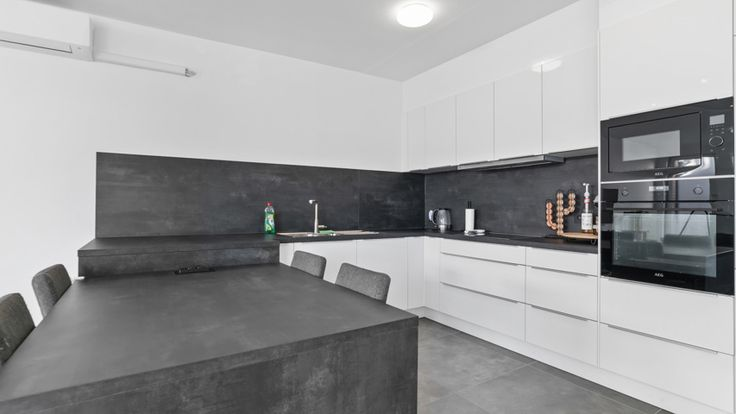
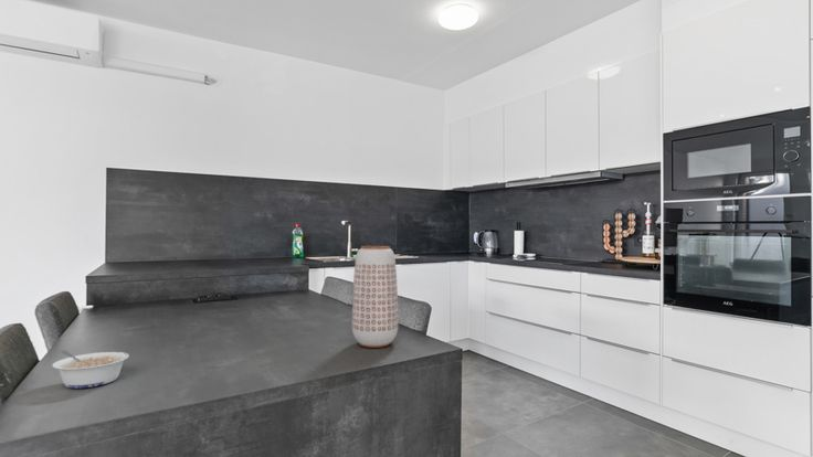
+ legume [51,349,130,390]
+ planter [351,245,399,349]
